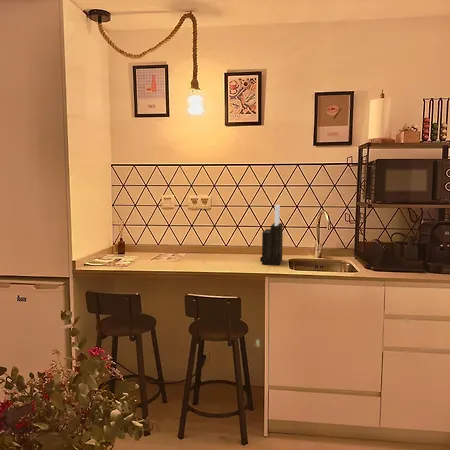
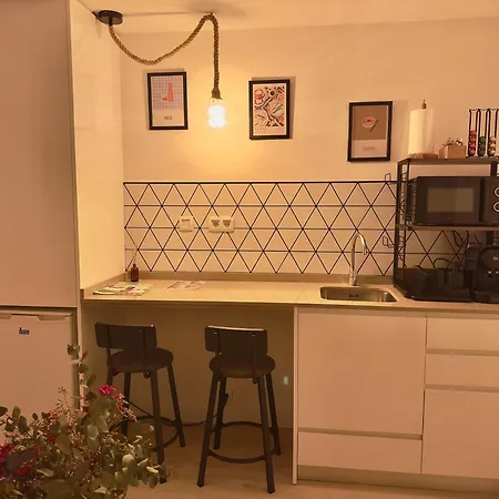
- knife block [259,204,284,266]
